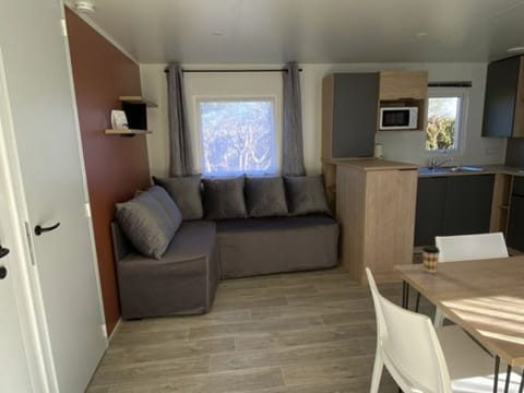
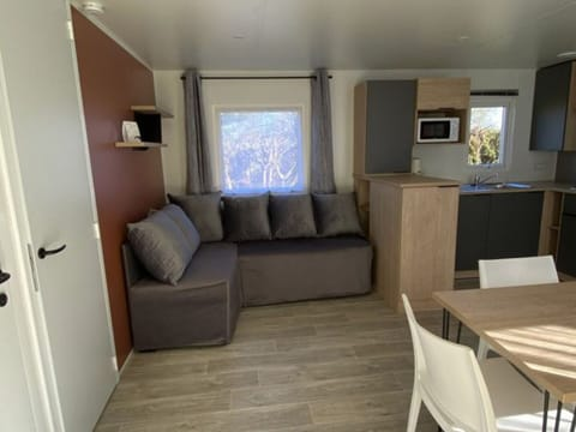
- coffee cup [421,245,441,274]
